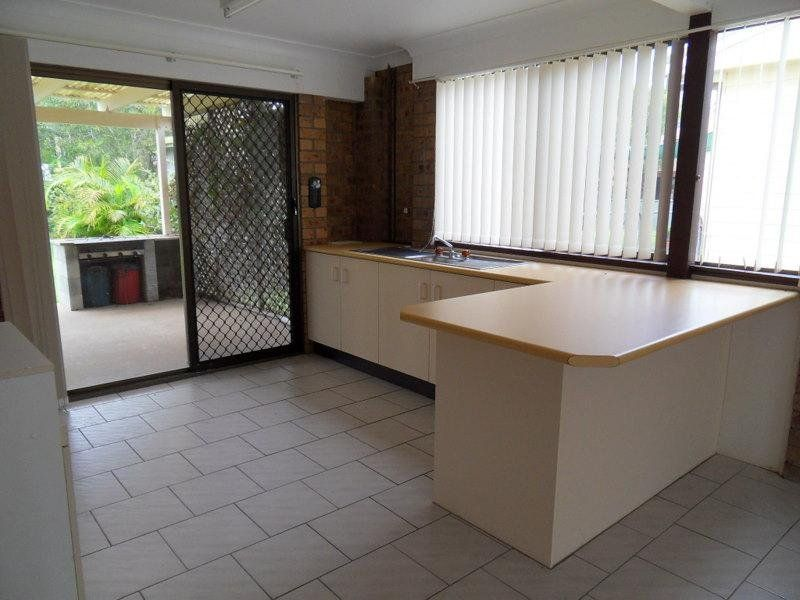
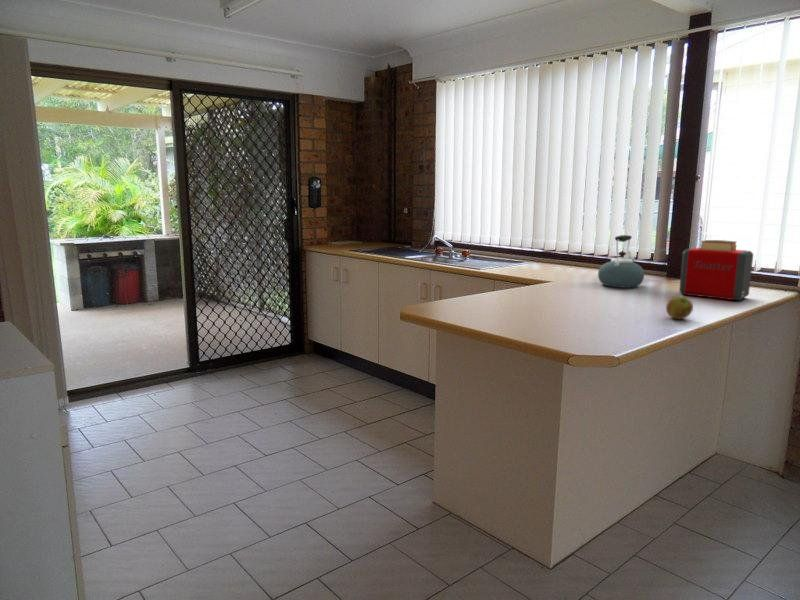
+ apple [665,296,694,320]
+ toaster [678,239,754,301]
+ kettle [597,234,645,289]
